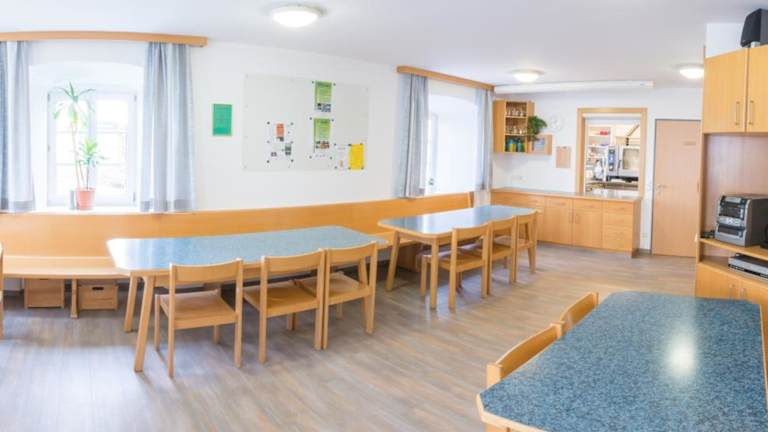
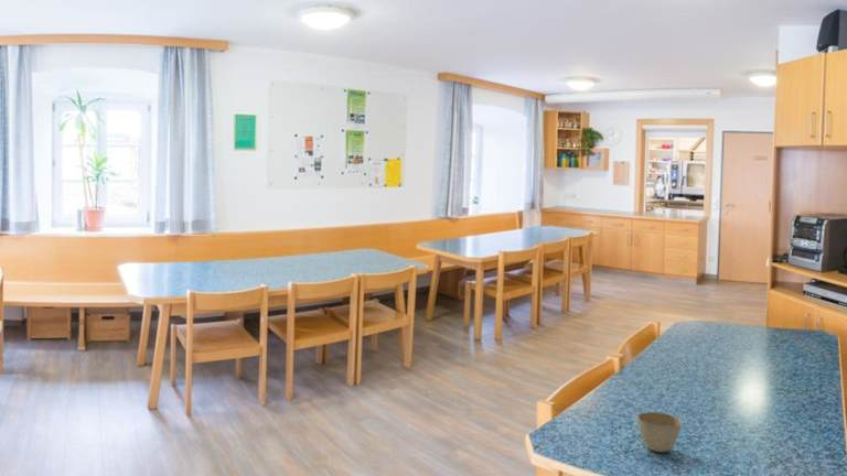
+ flower pot [635,411,683,453]
